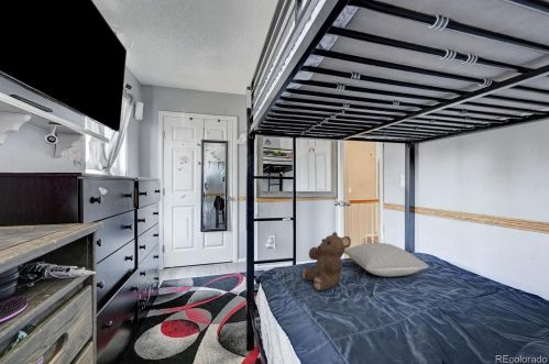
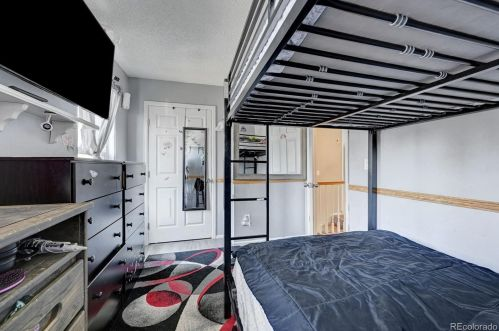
- pillow [343,242,430,277]
- teddy bear [301,231,352,291]
